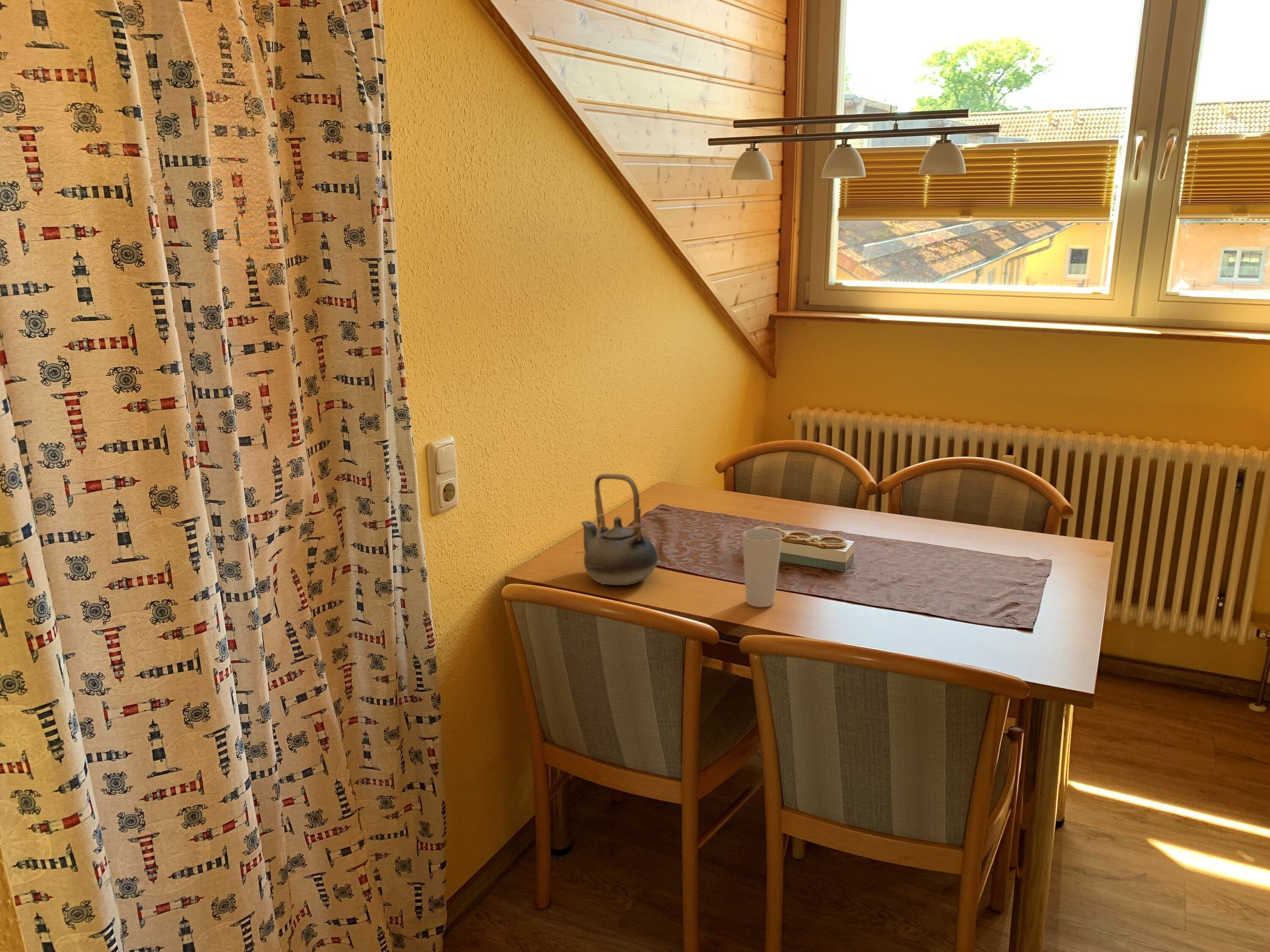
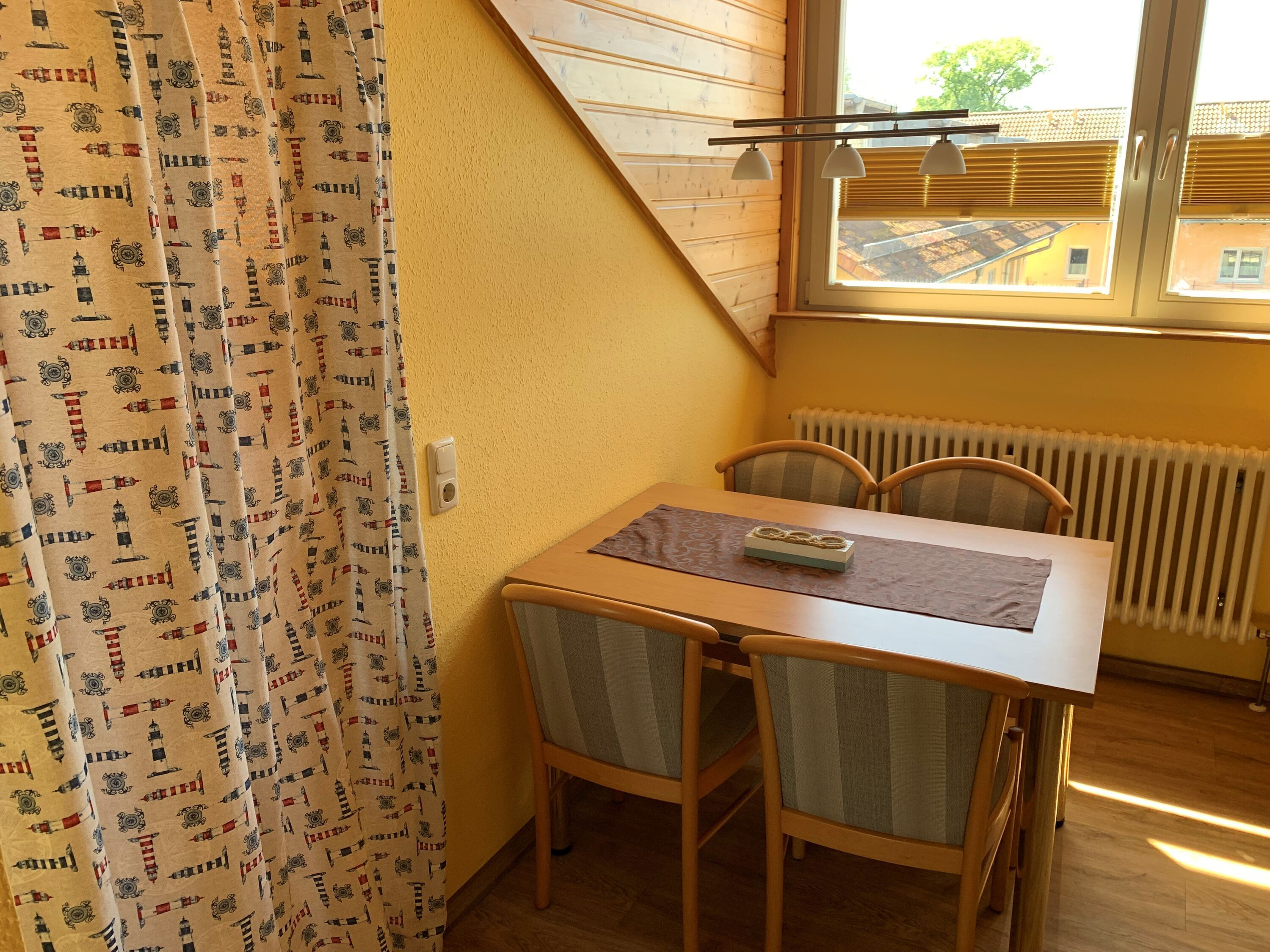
- cup [742,528,783,608]
- teapot [581,473,658,586]
